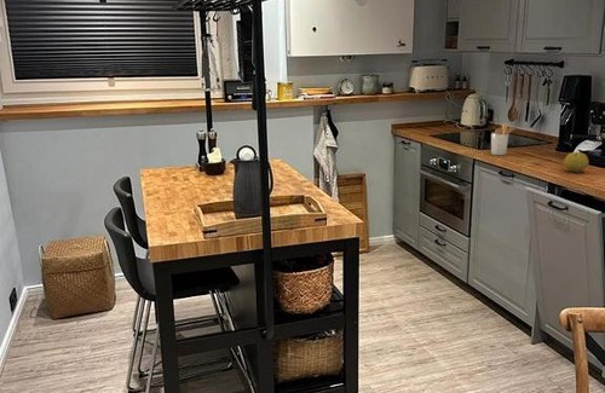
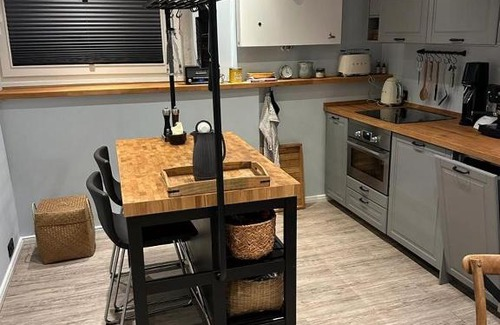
- fruit [563,151,589,173]
- utensil holder [490,122,519,156]
